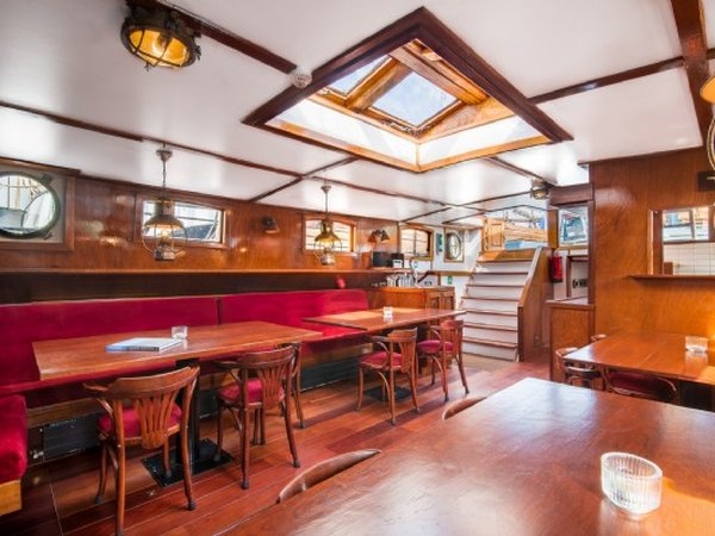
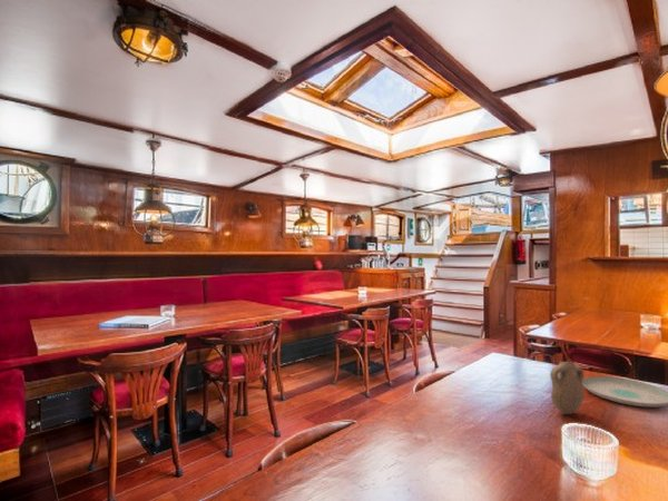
+ plate [582,375,668,409]
+ pilgrim flask [549,361,584,415]
